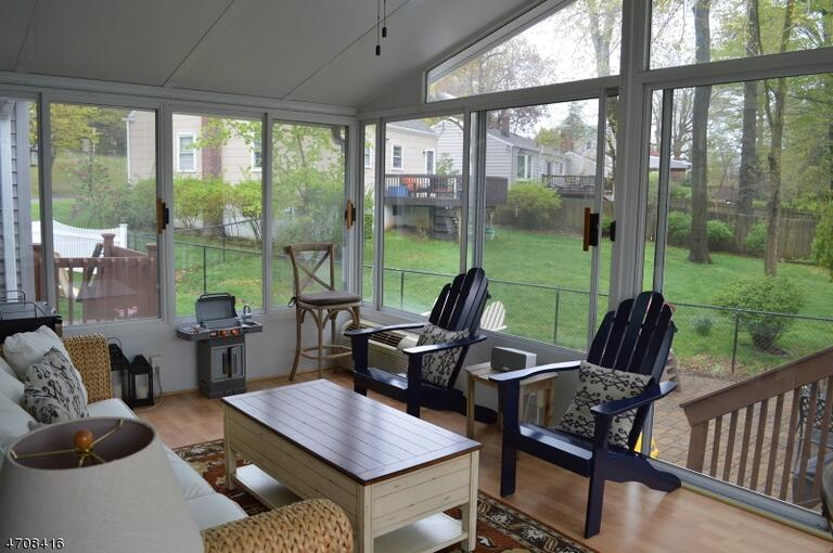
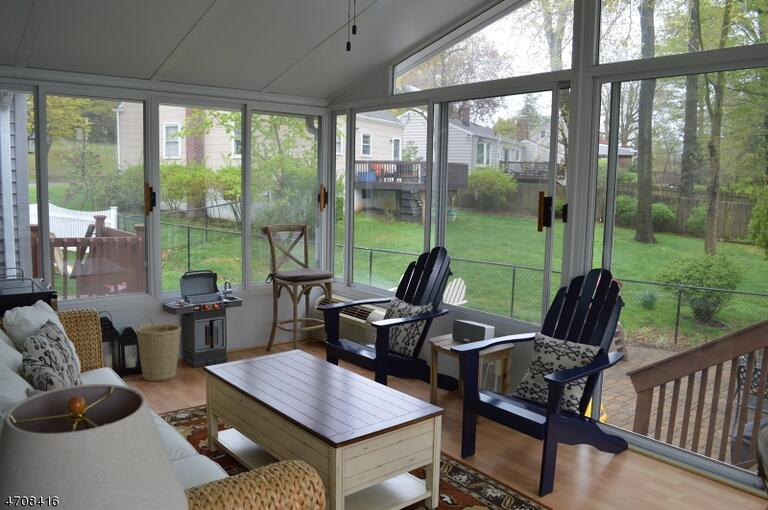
+ basket [135,316,182,382]
